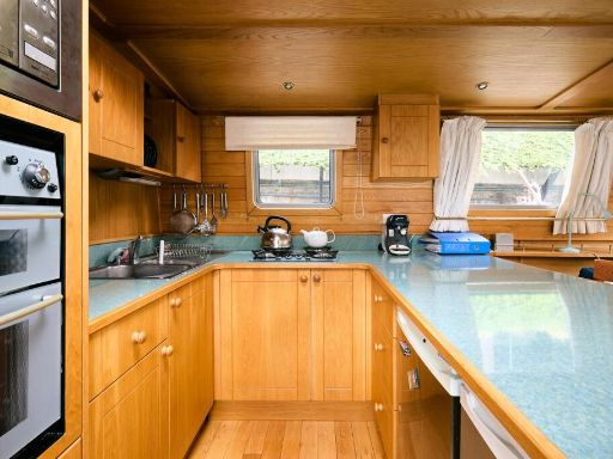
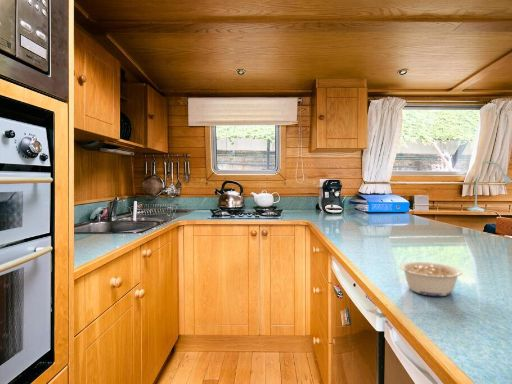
+ legume [394,261,464,297]
